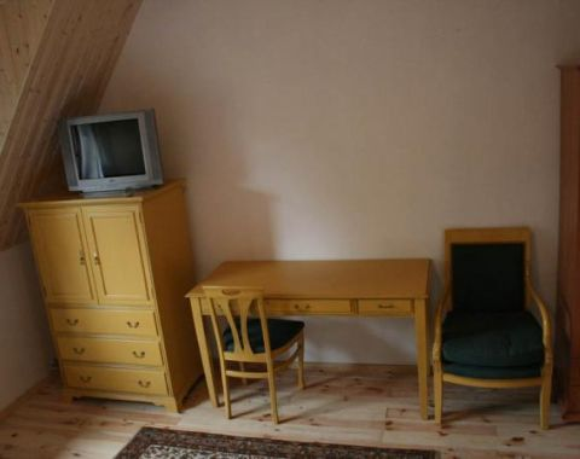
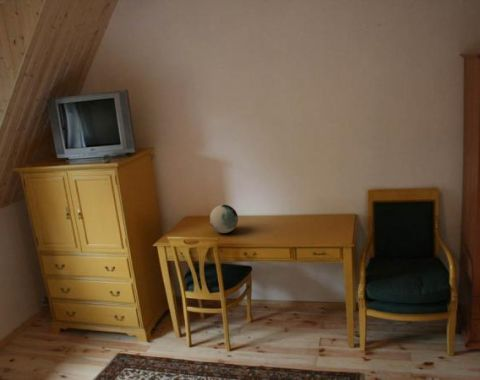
+ decorative orb [209,204,239,234]
